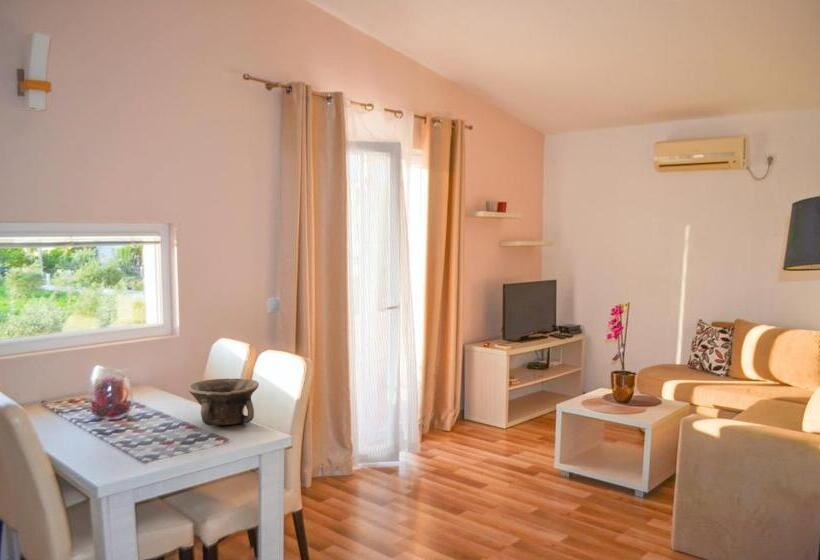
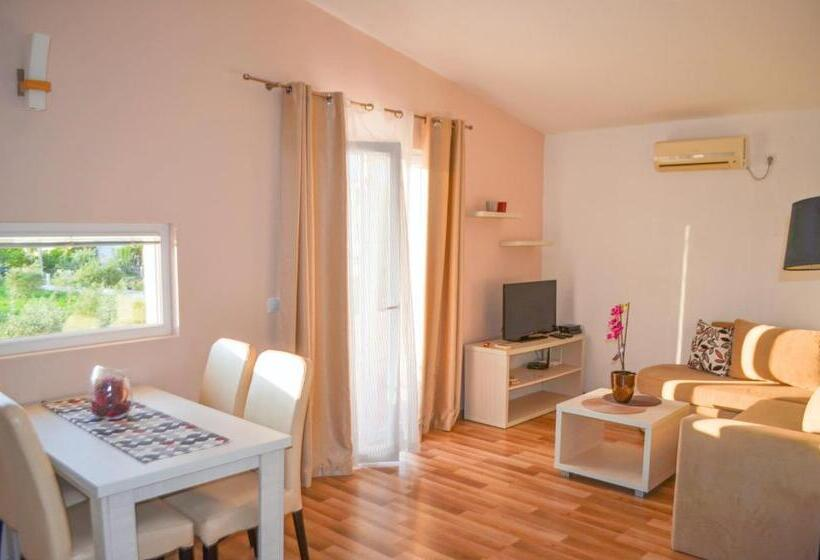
- bowl [187,377,260,427]
